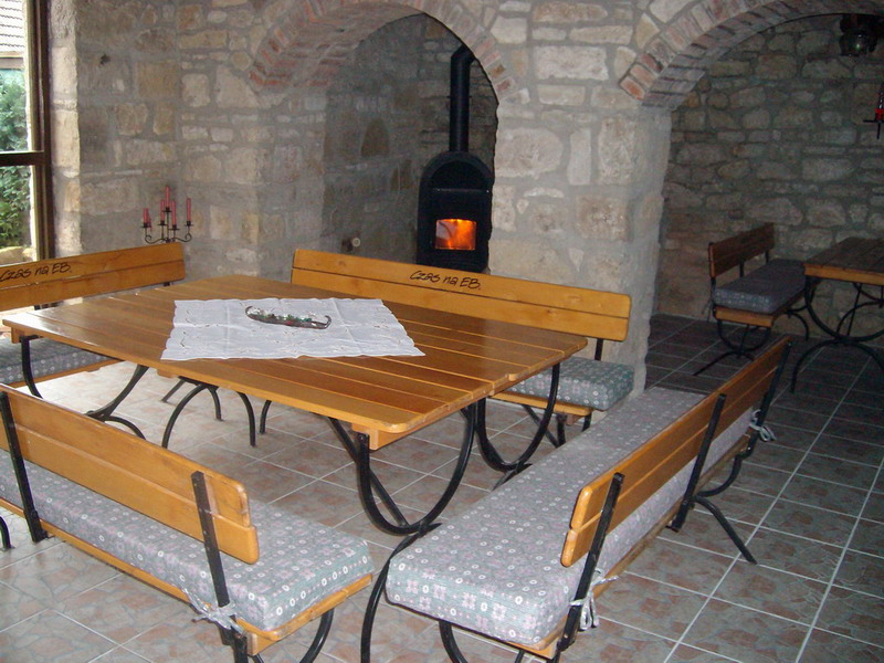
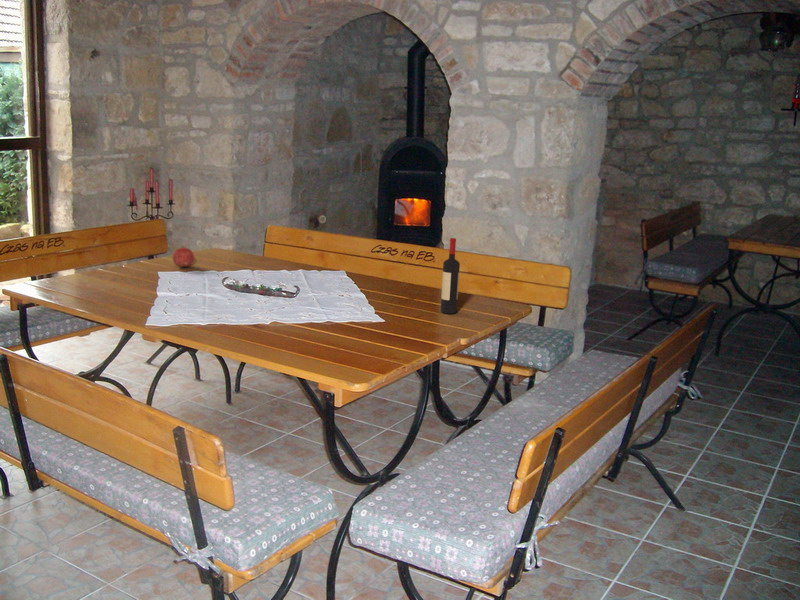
+ fruit [172,245,195,268]
+ wine bottle [440,237,461,315]
